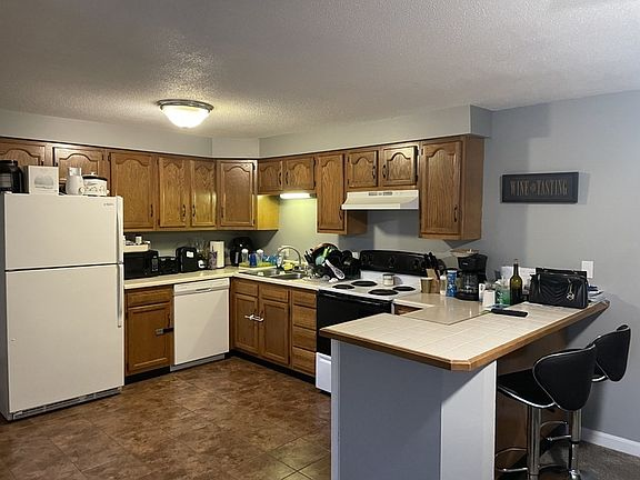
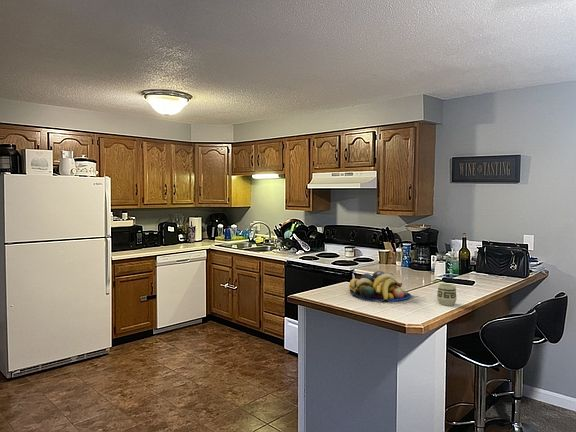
+ fruit bowl [348,270,412,303]
+ cup [436,283,457,306]
